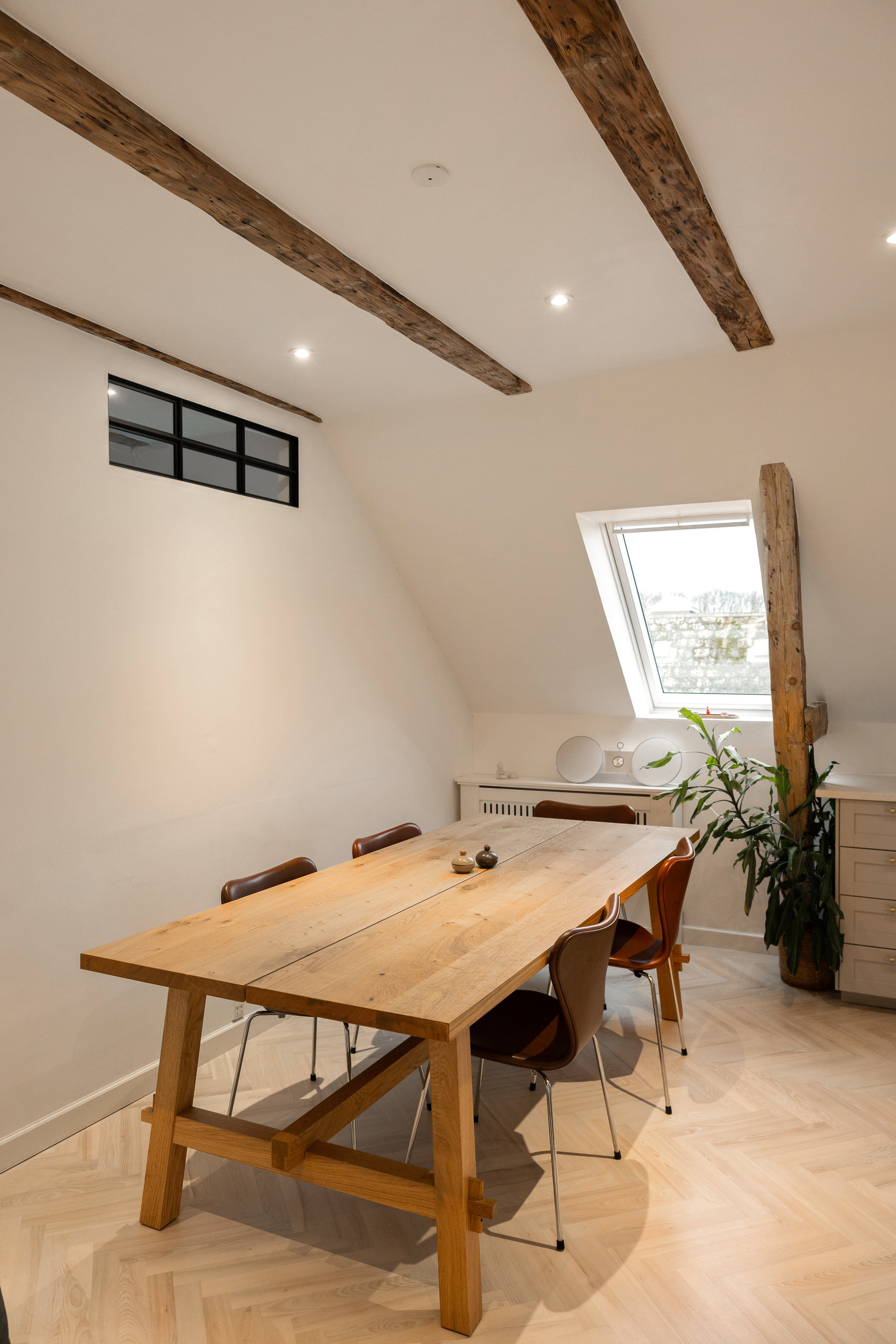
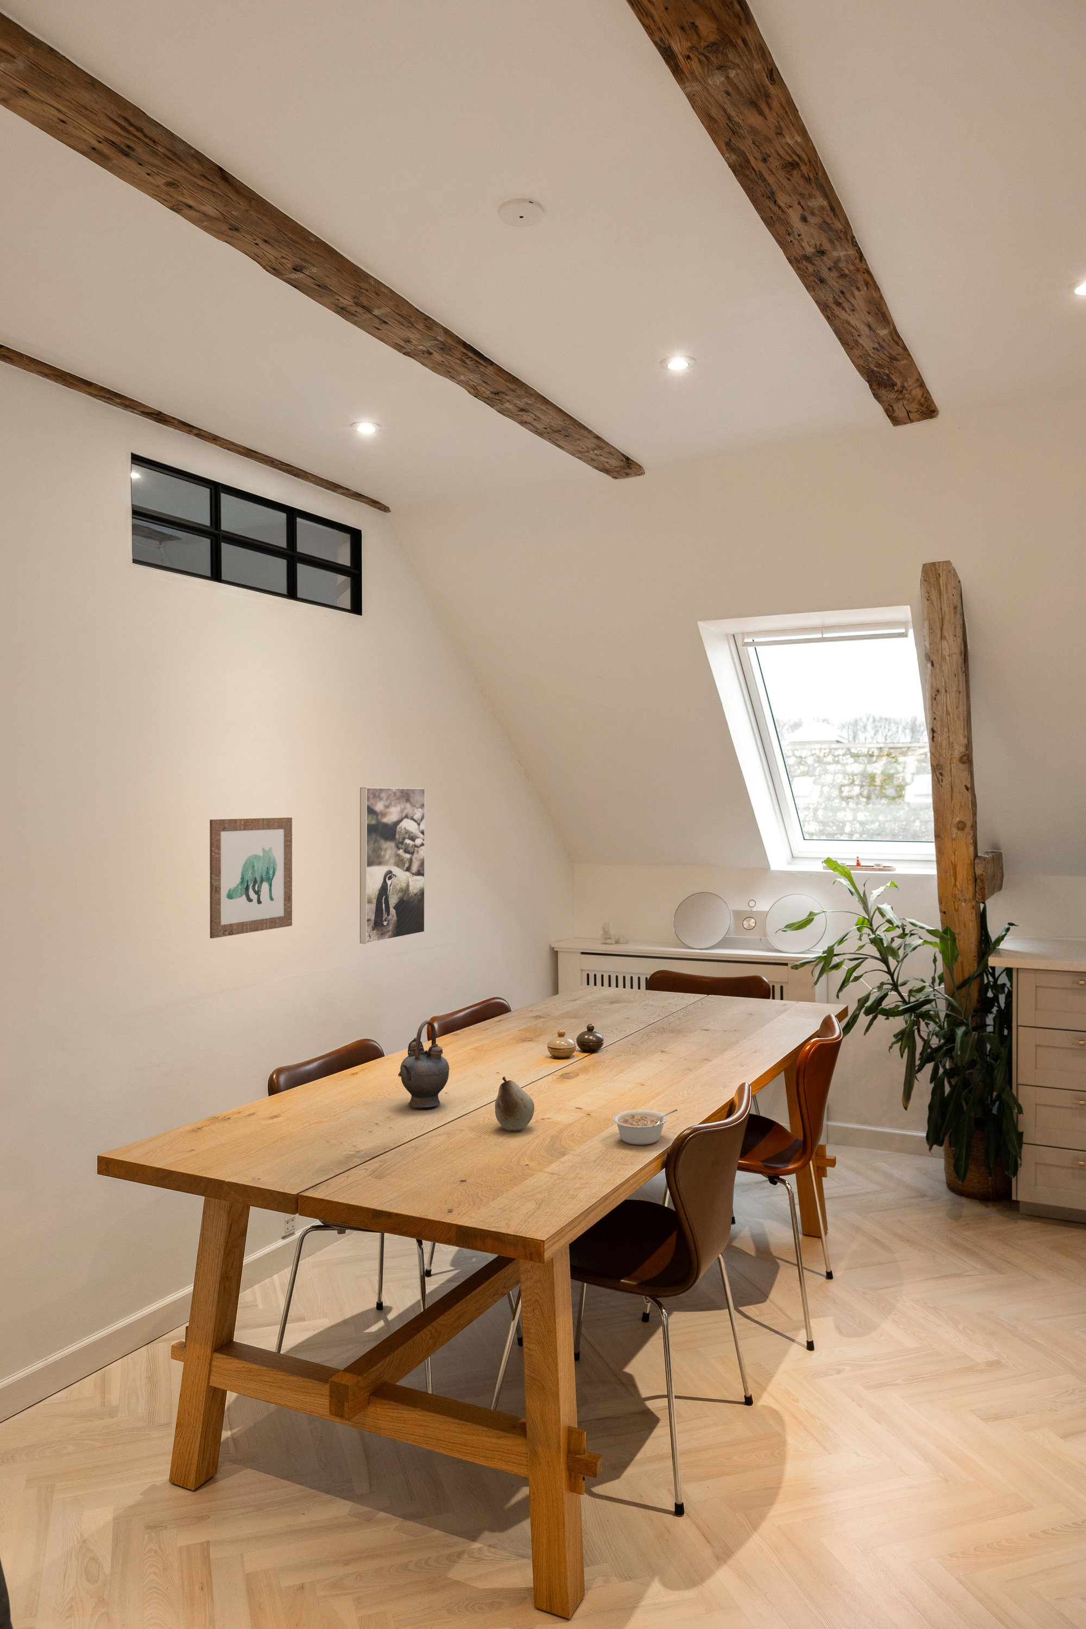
+ wall art [208,817,292,939]
+ legume [612,1109,679,1145]
+ teapot [398,1019,450,1108]
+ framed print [360,787,425,944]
+ fruit [495,1075,535,1131]
